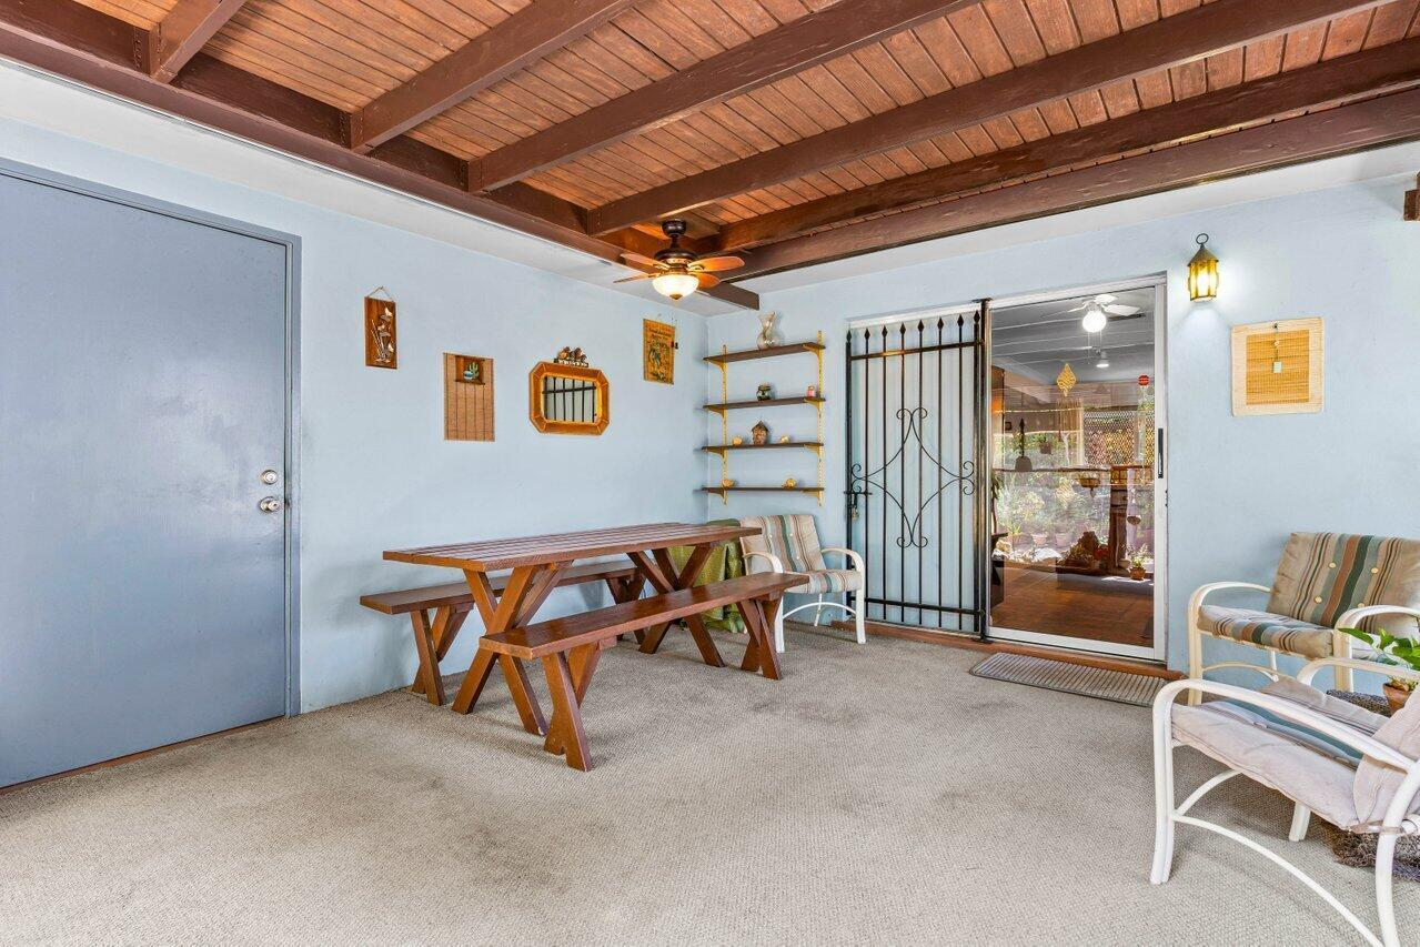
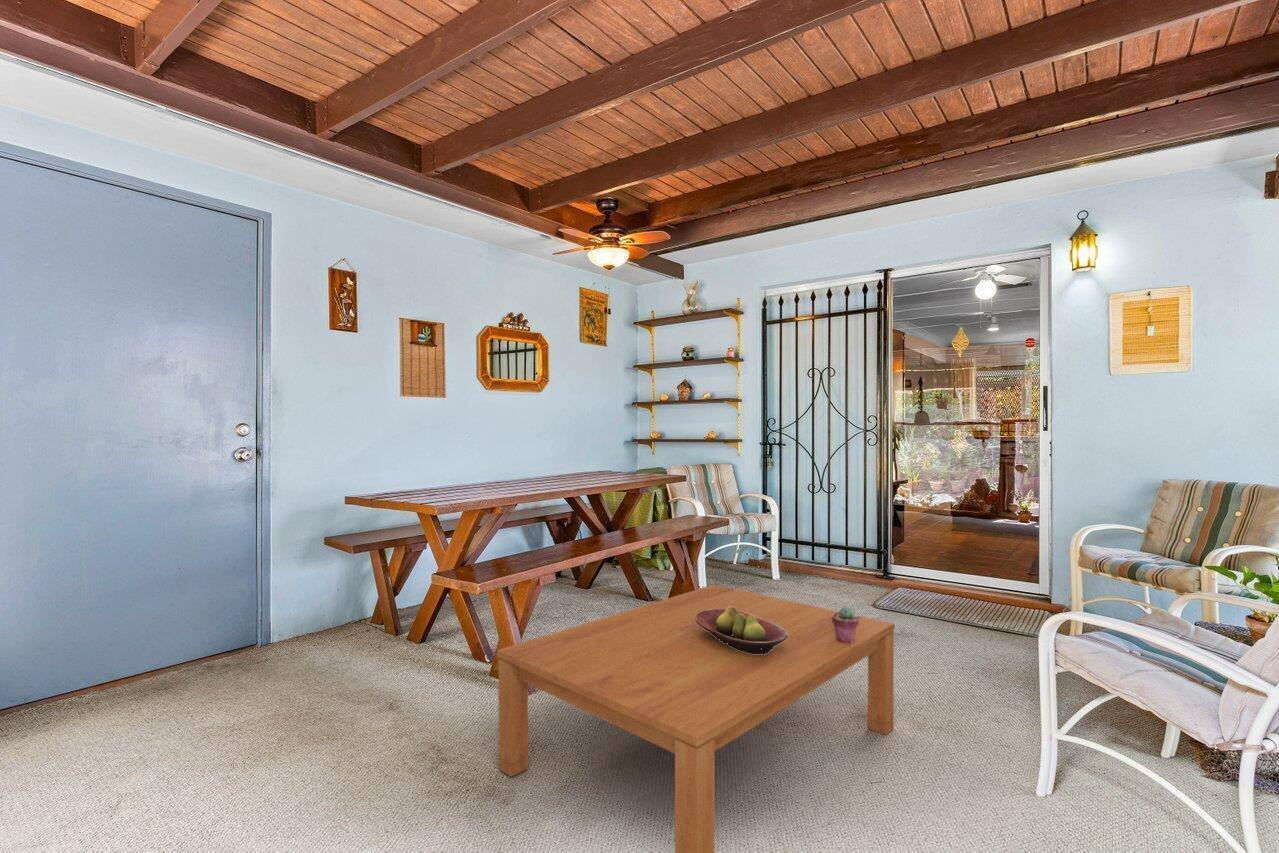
+ potted succulent [832,606,859,643]
+ fruit bowl [695,606,788,654]
+ coffee table [496,584,896,853]
